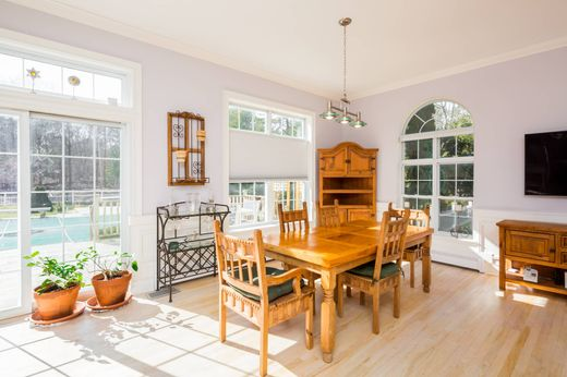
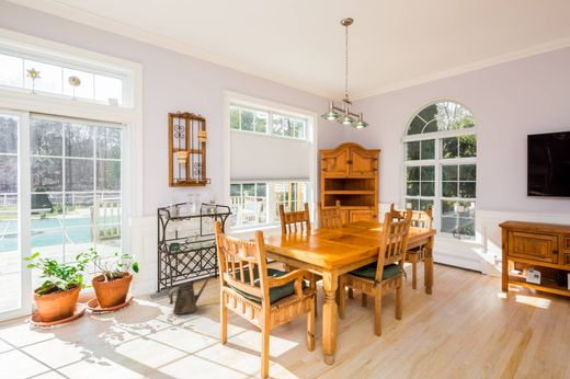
+ watering can [168,273,214,315]
